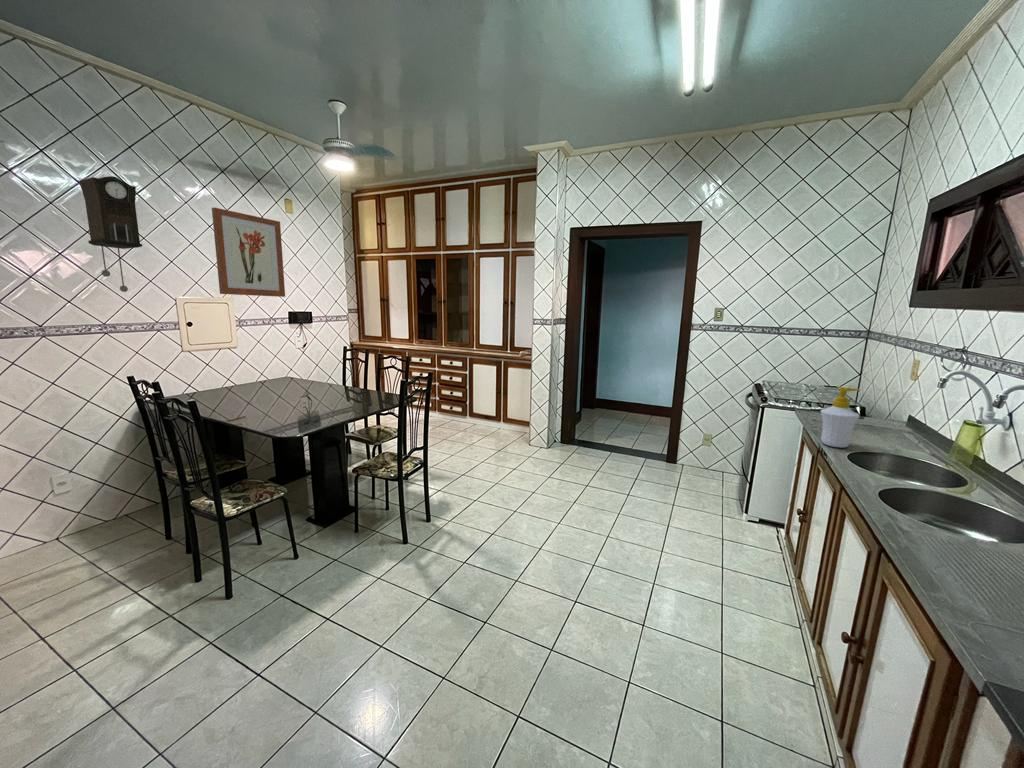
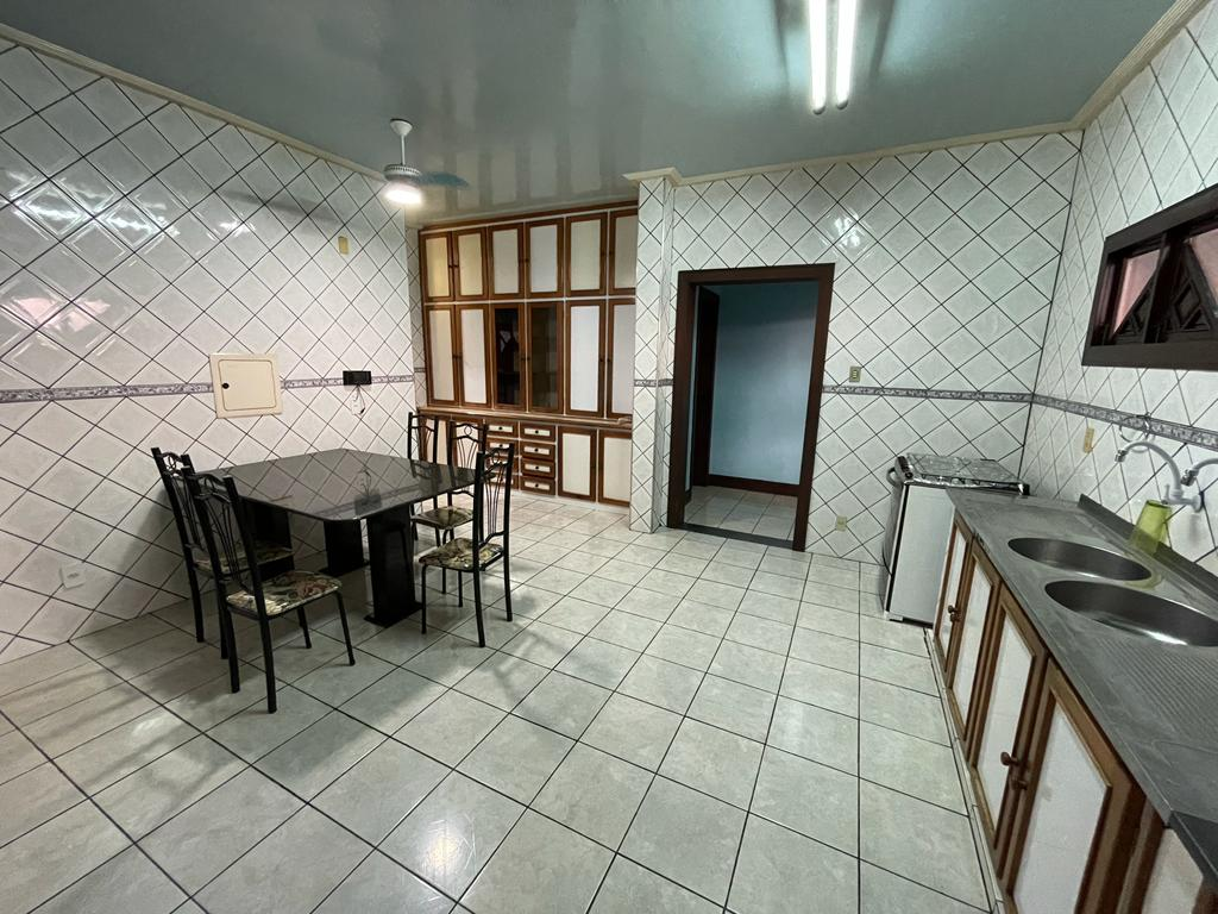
- pendulum clock [78,175,143,293]
- soap bottle [820,385,861,449]
- wall art [211,207,286,298]
